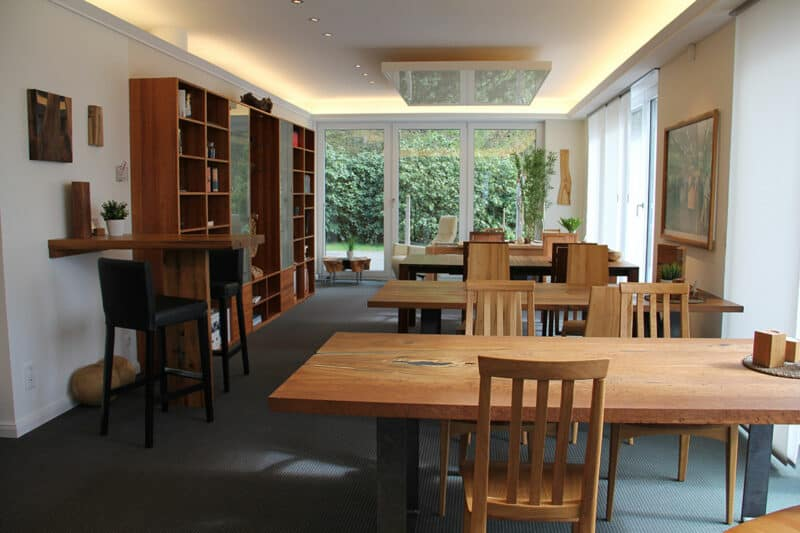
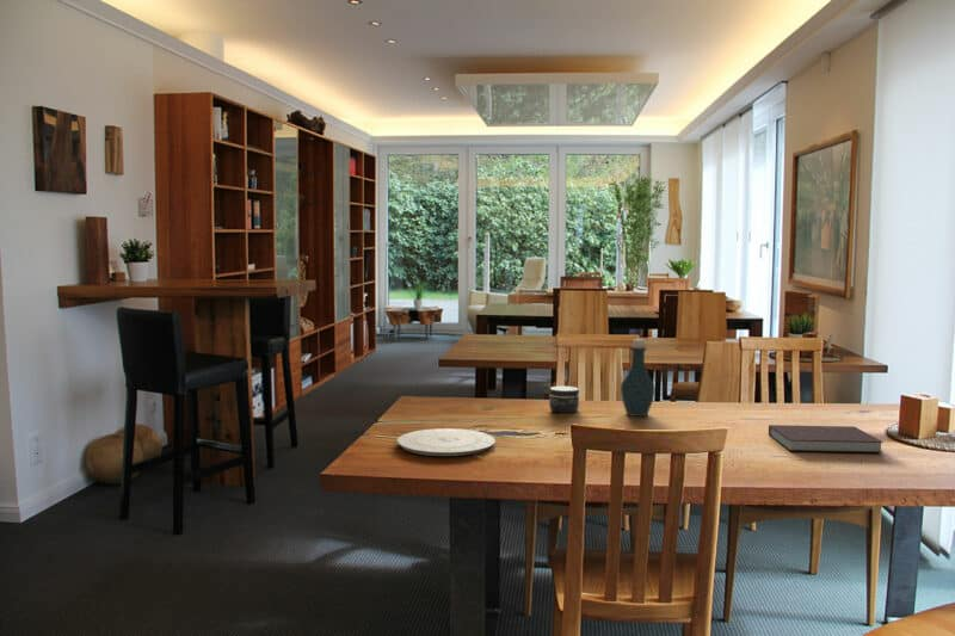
+ plate [395,427,497,457]
+ jar [548,385,580,414]
+ notebook [768,424,885,453]
+ bottle [620,338,655,418]
